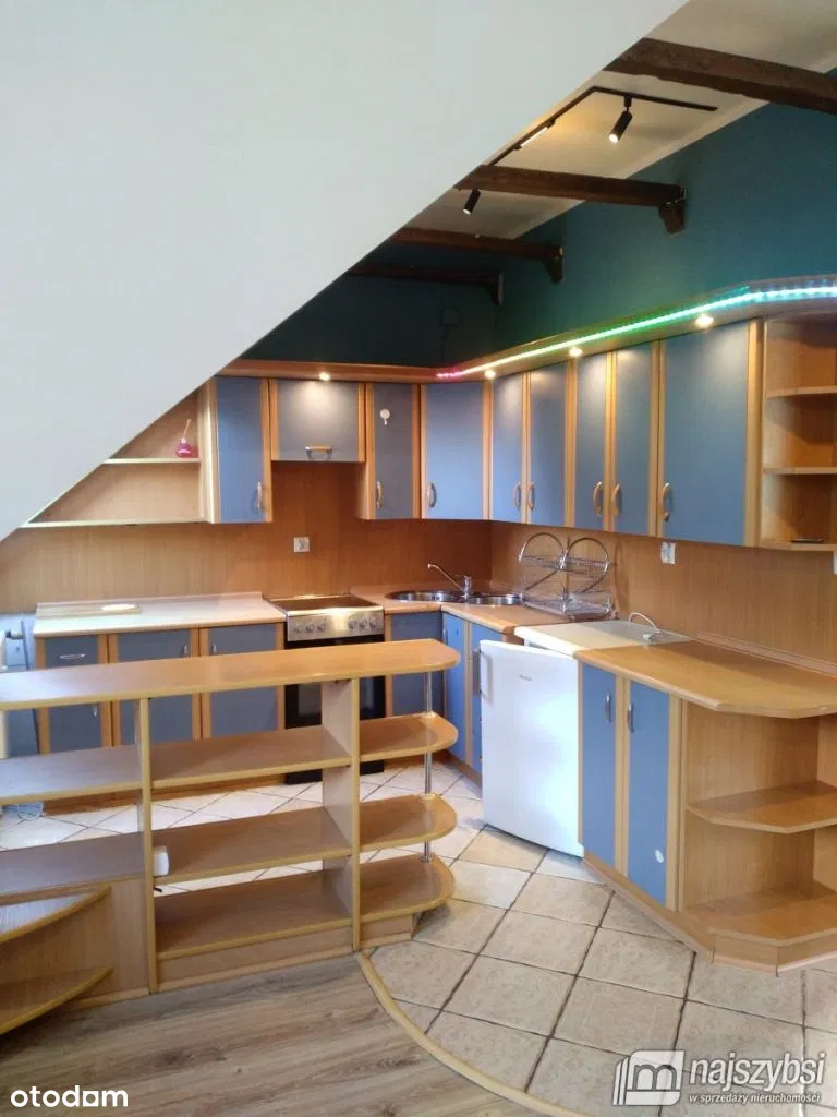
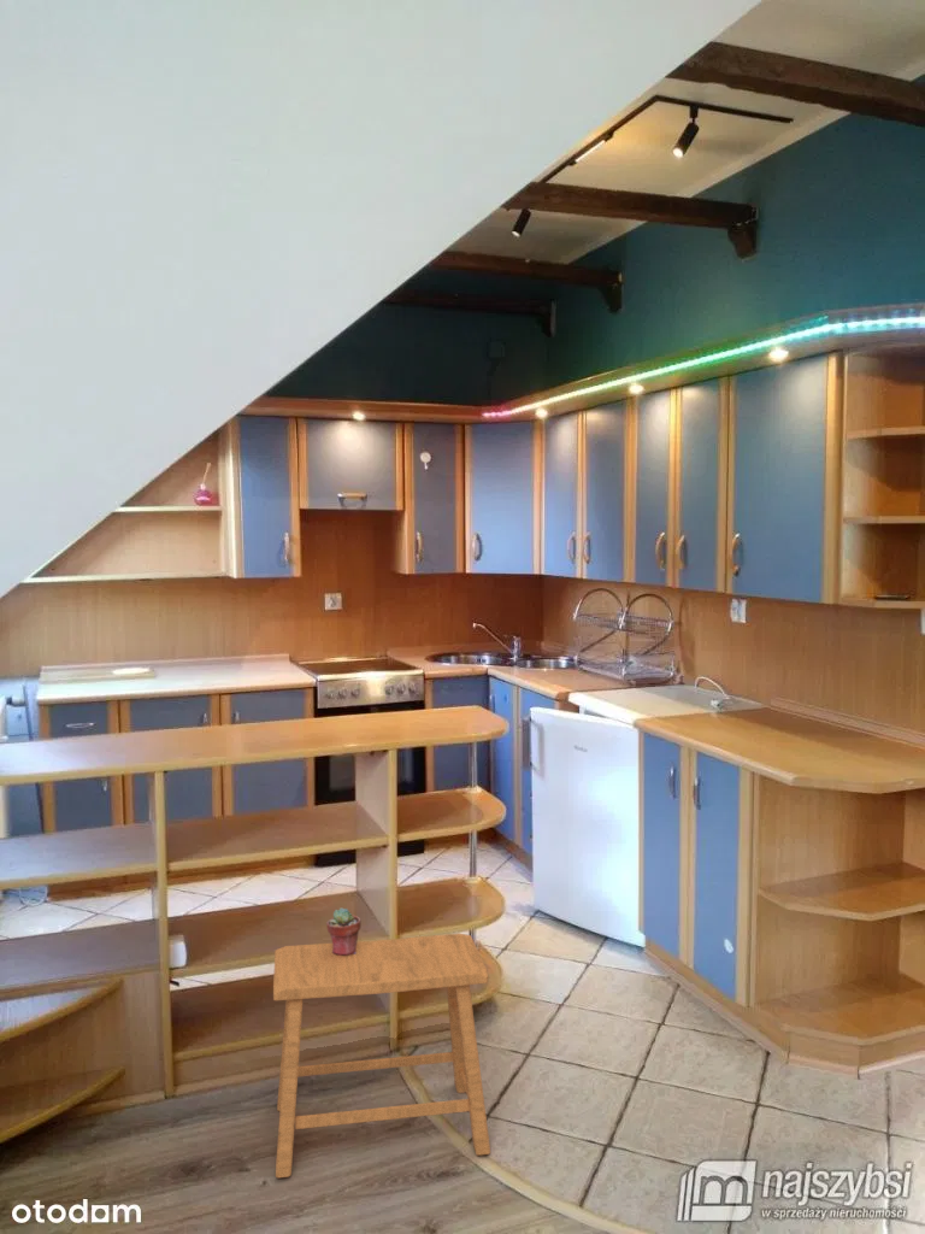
+ potted succulent [325,907,361,956]
+ stool [272,932,491,1179]
